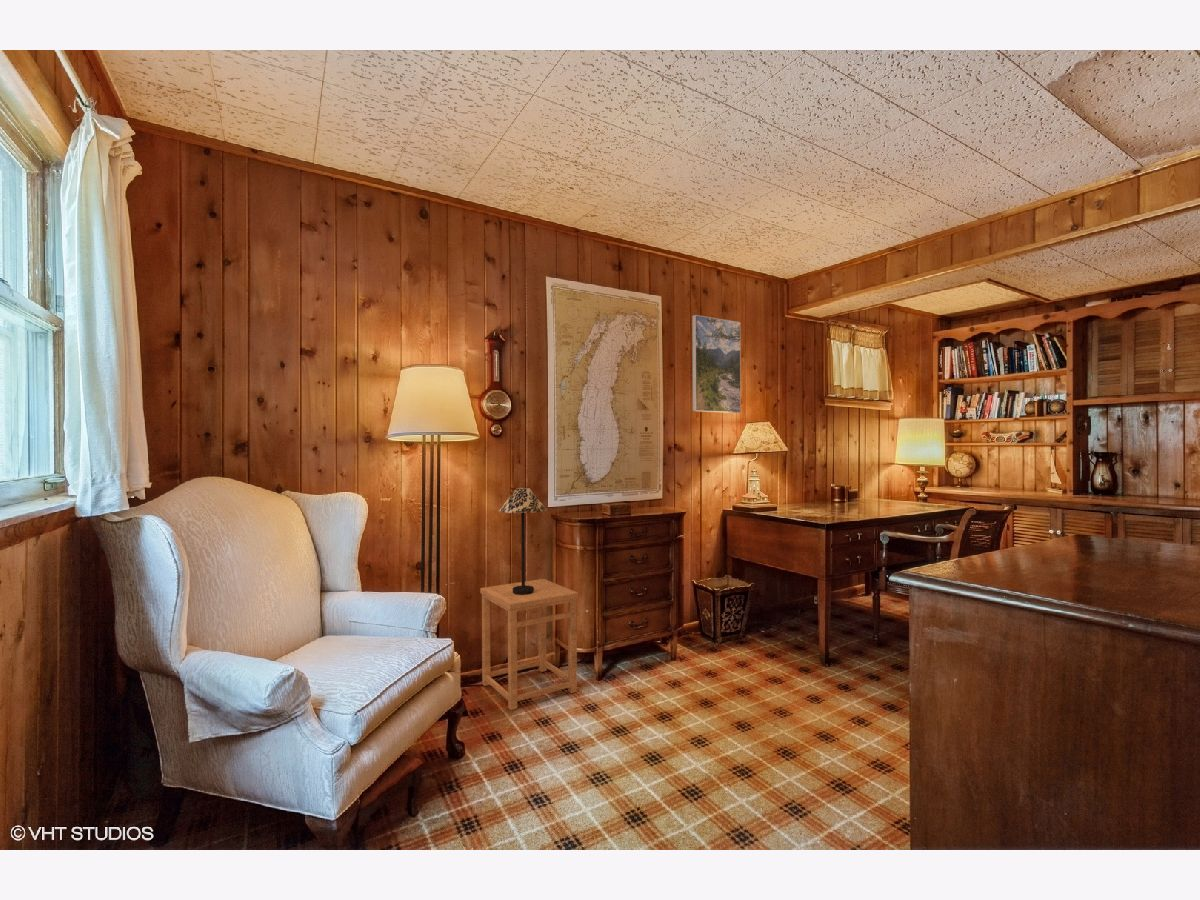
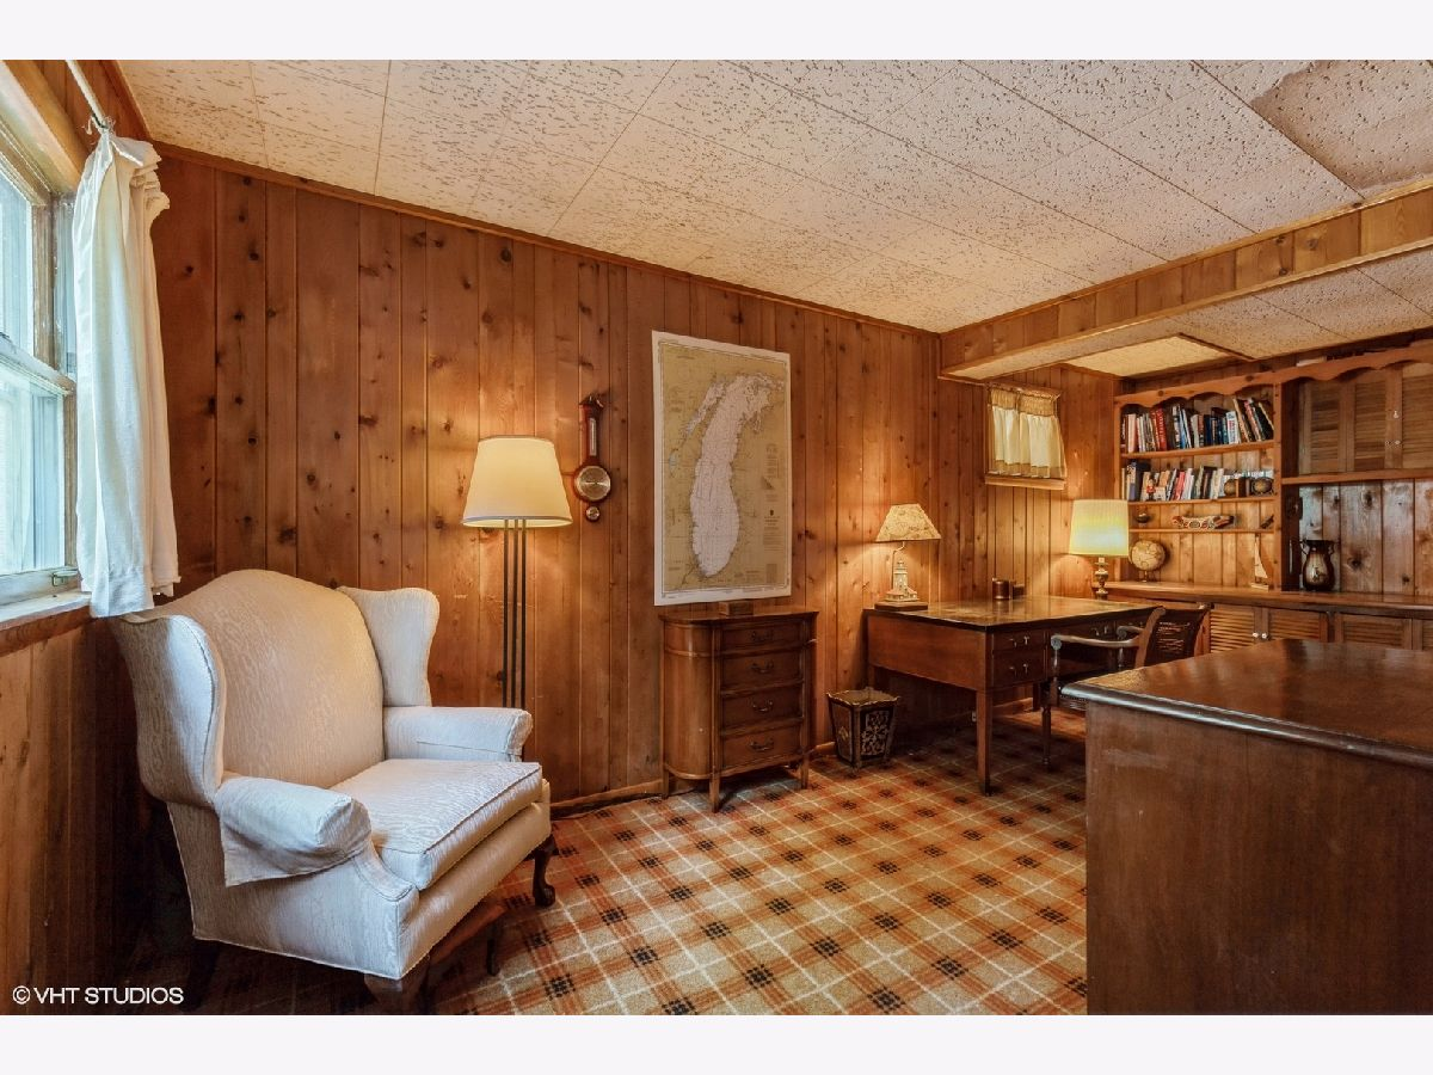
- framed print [691,314,742,414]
- table lamp [498,487,548,595]
- side table [479,578,579,711]
